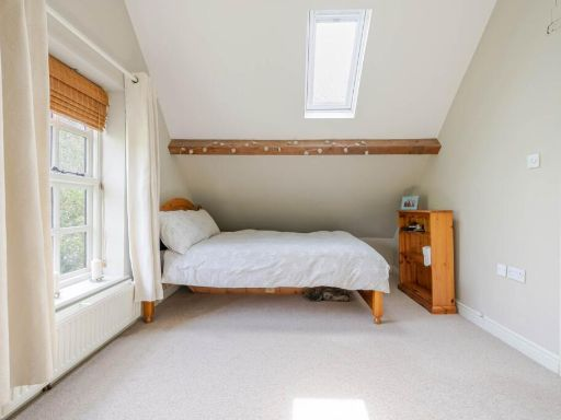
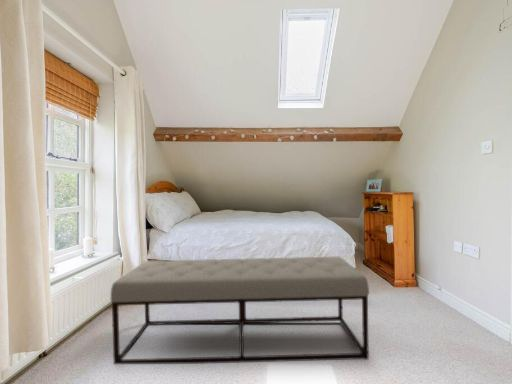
+ bench [110,256,370,365]
